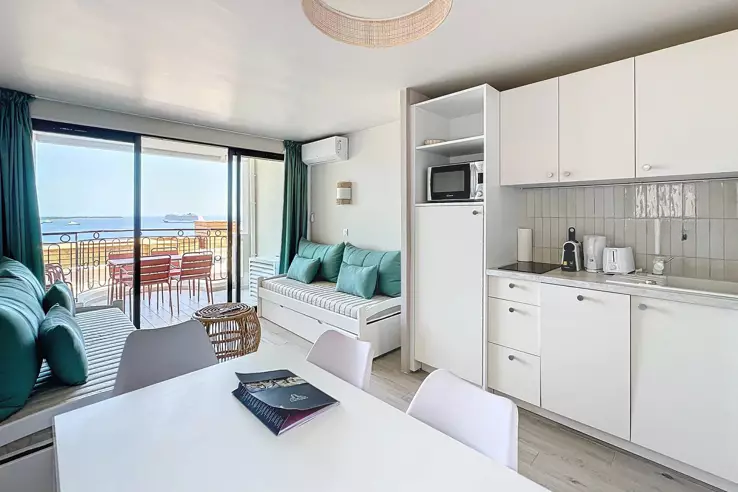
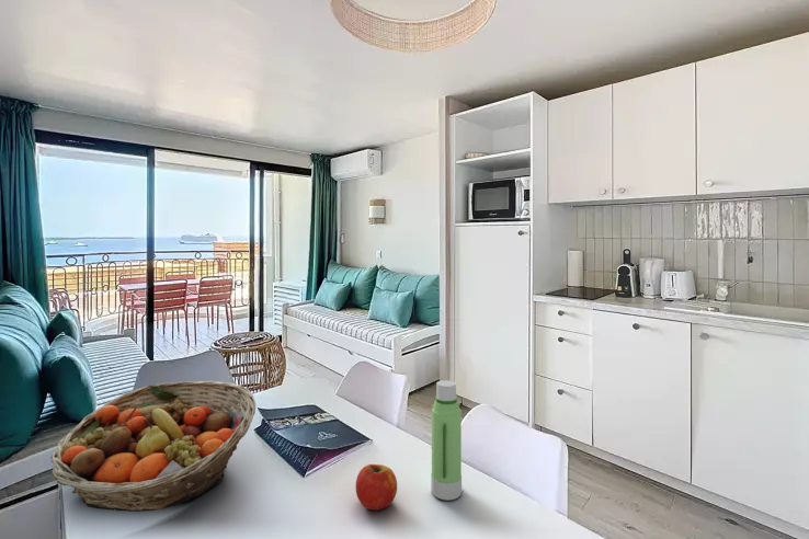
+ water bottle [430,379,463,502]
+ apple [355,463,398,512]
+ fruit basket [49,380,257,513]
